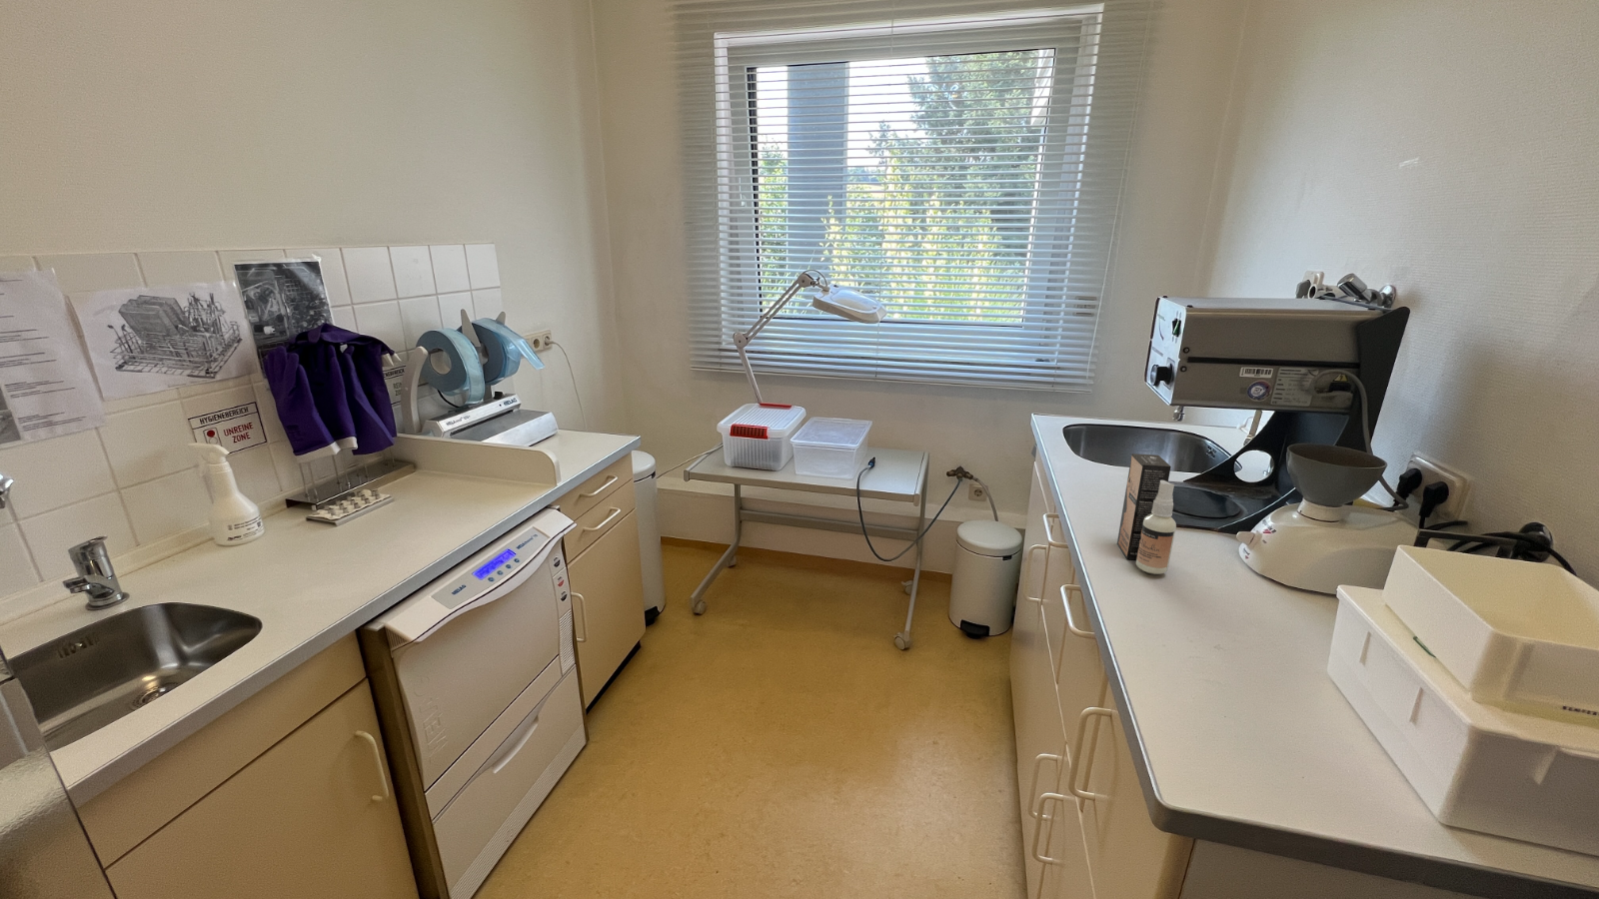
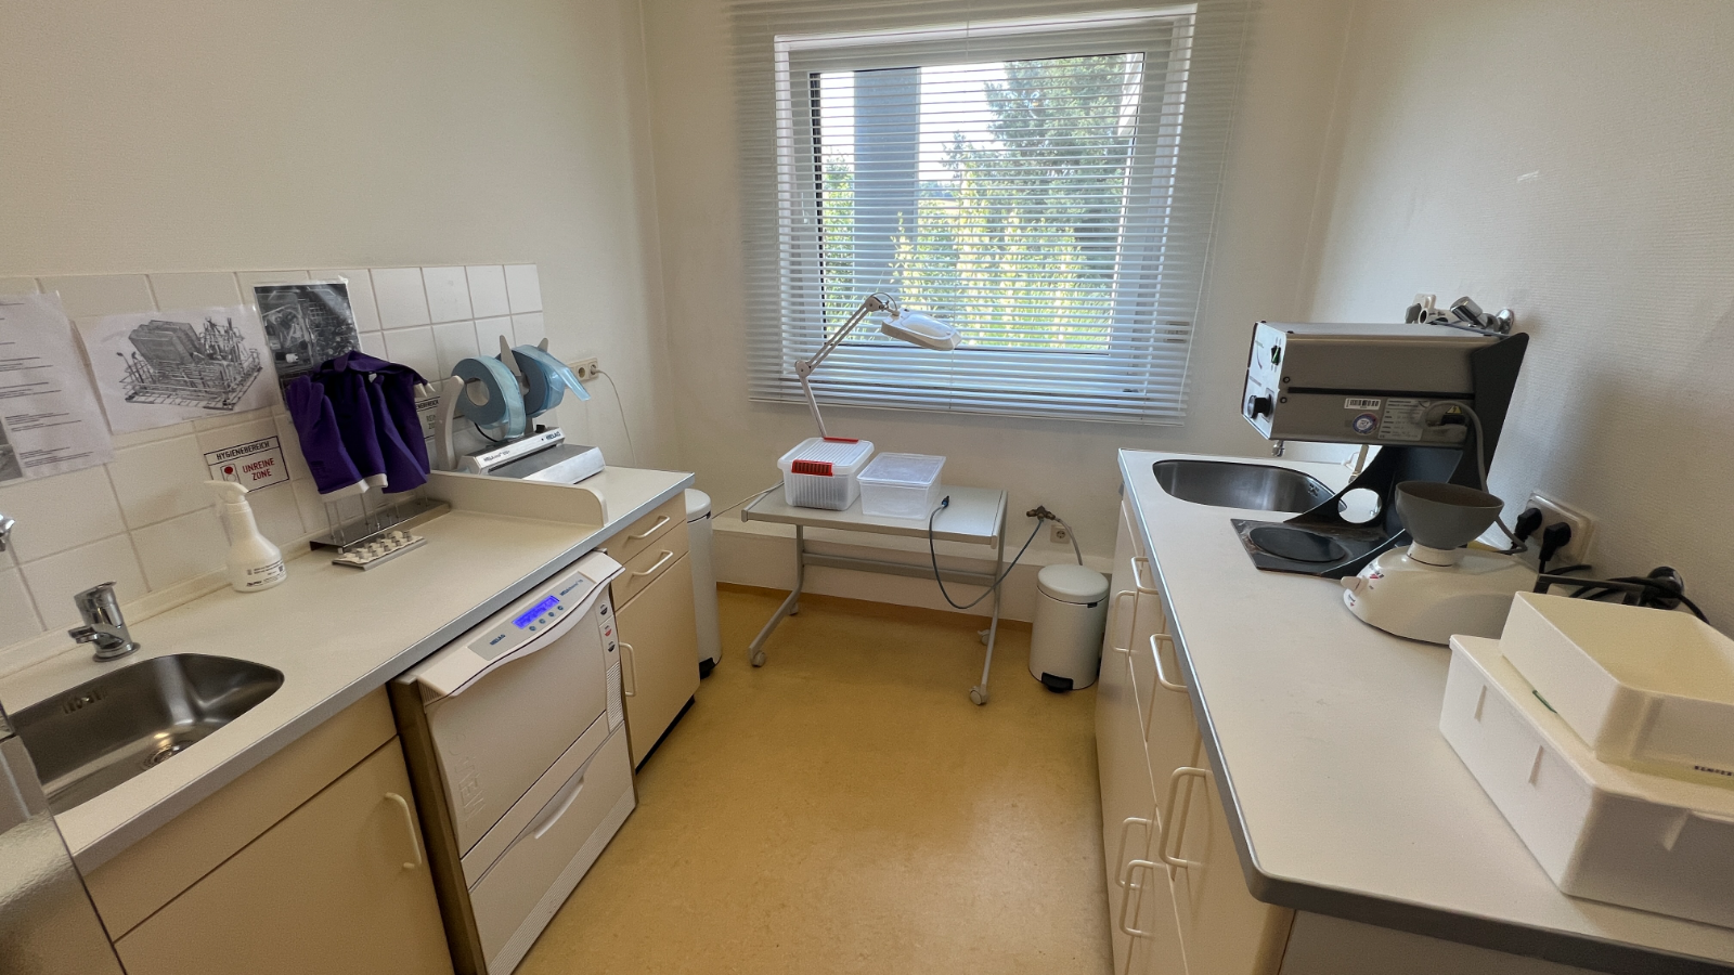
- spray bottle [1116,452,1177,575]
